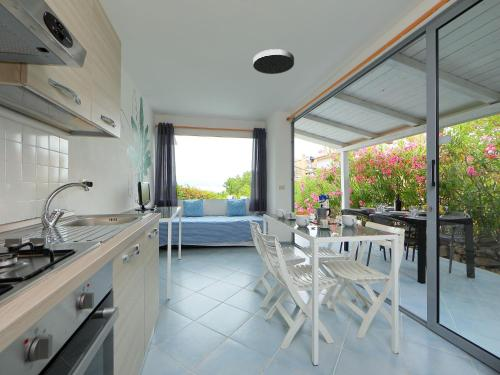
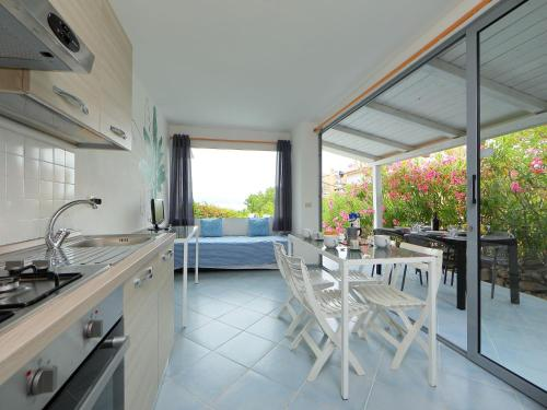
- ceiling light [252,48,295,75]
